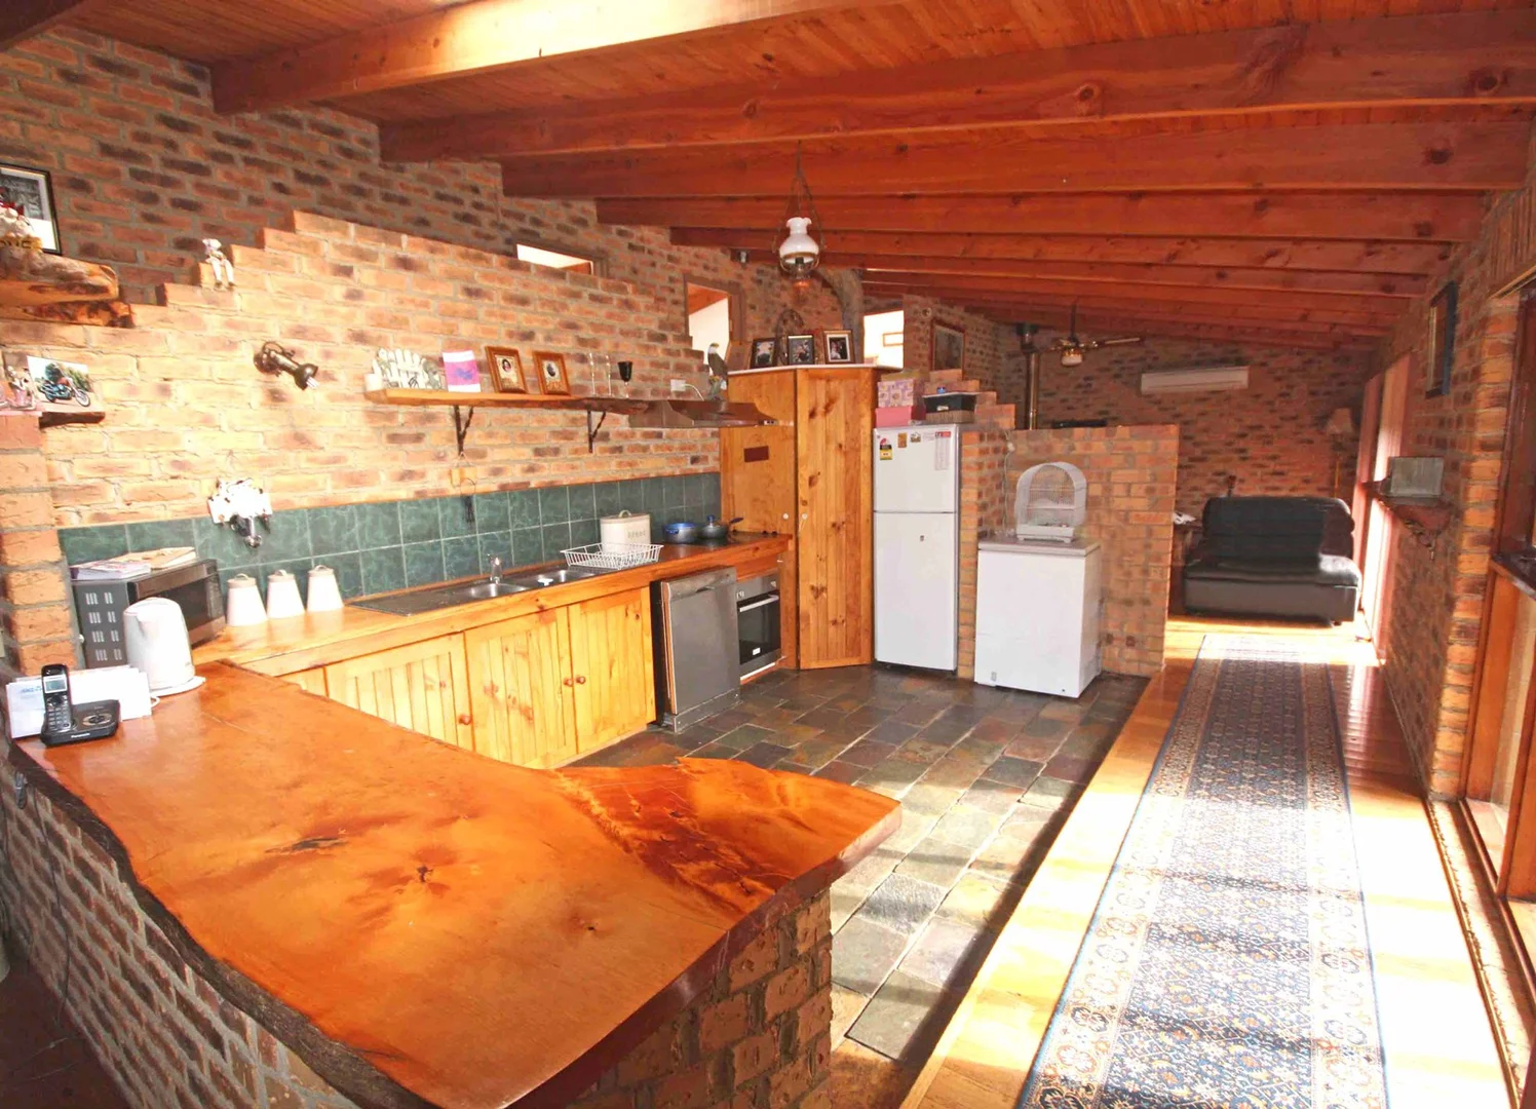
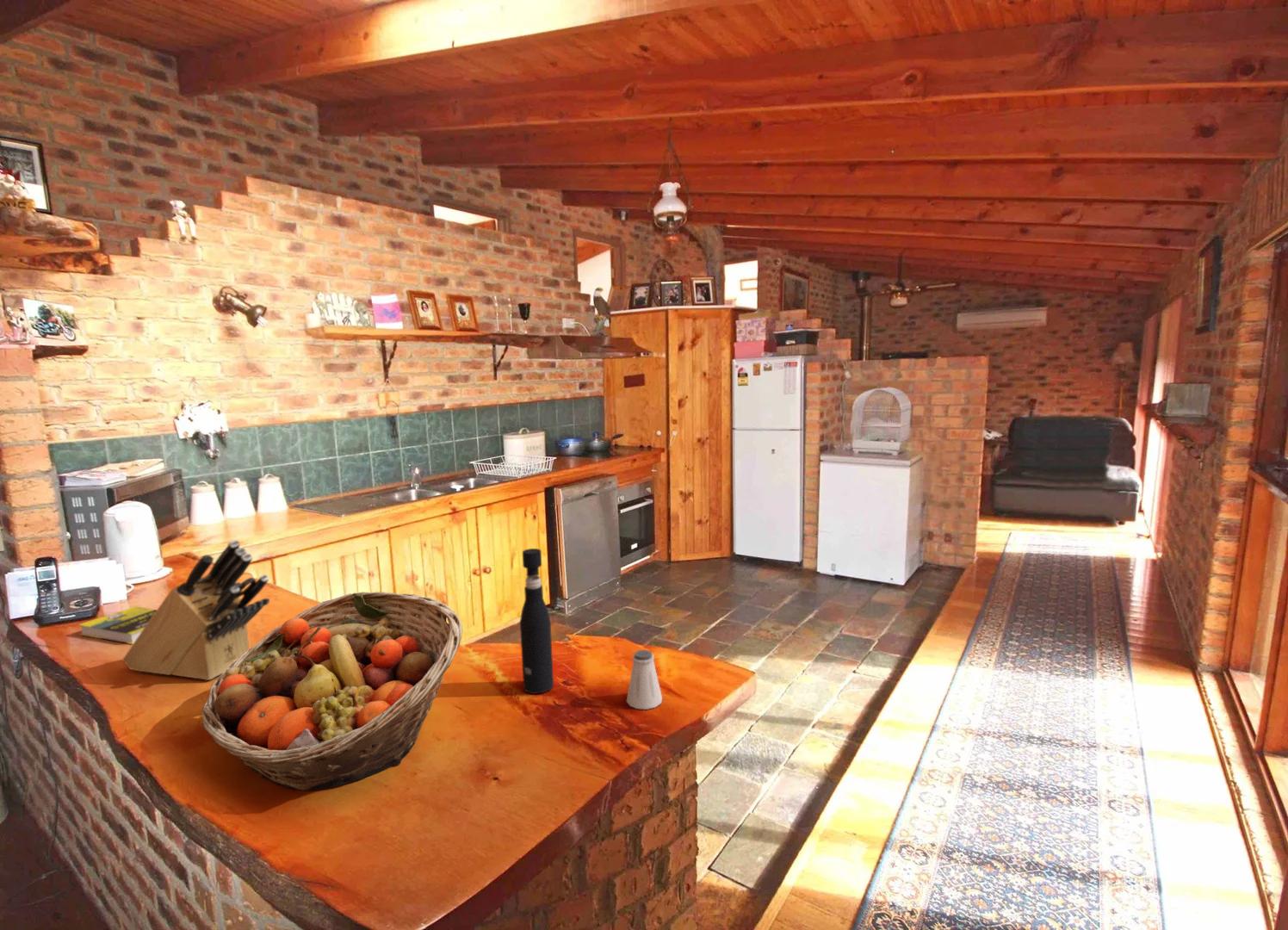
+ book [77,605,158,645]
+ saltshaker [626,649,663,710]
+ pepper grinder [519,548,554,695]
+ knife block [122,539,270,681]
+ fruit basket [201,592,463,791]
